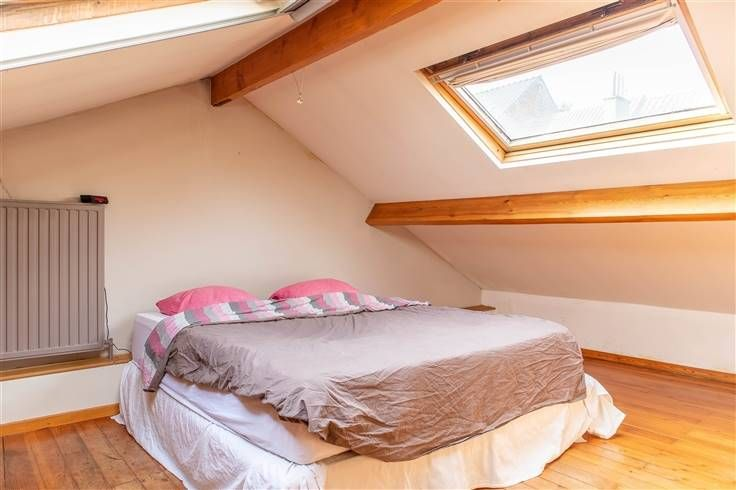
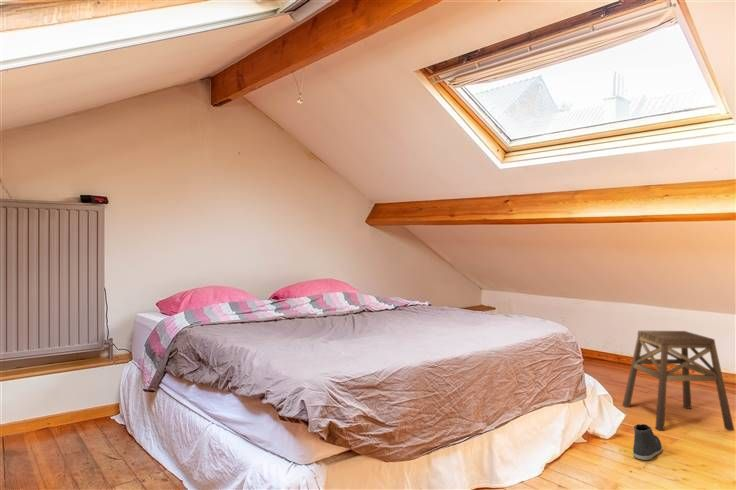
+ sneaker [632,423,663,461]
+ stool [621,330,735,432]
